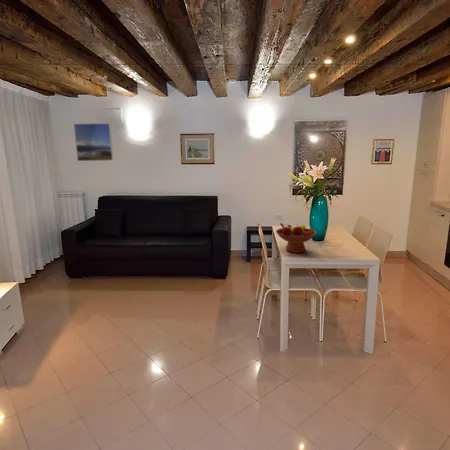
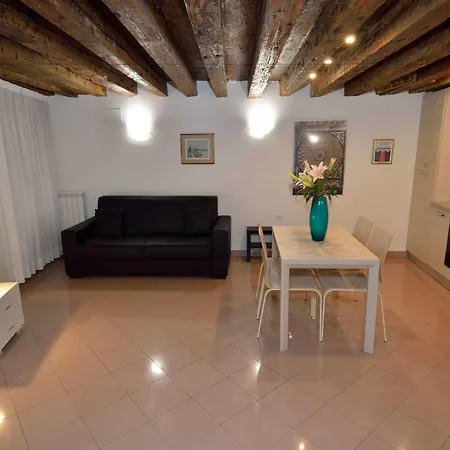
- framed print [73,122,114,162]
- fruit bowl [275,222,318,254]
